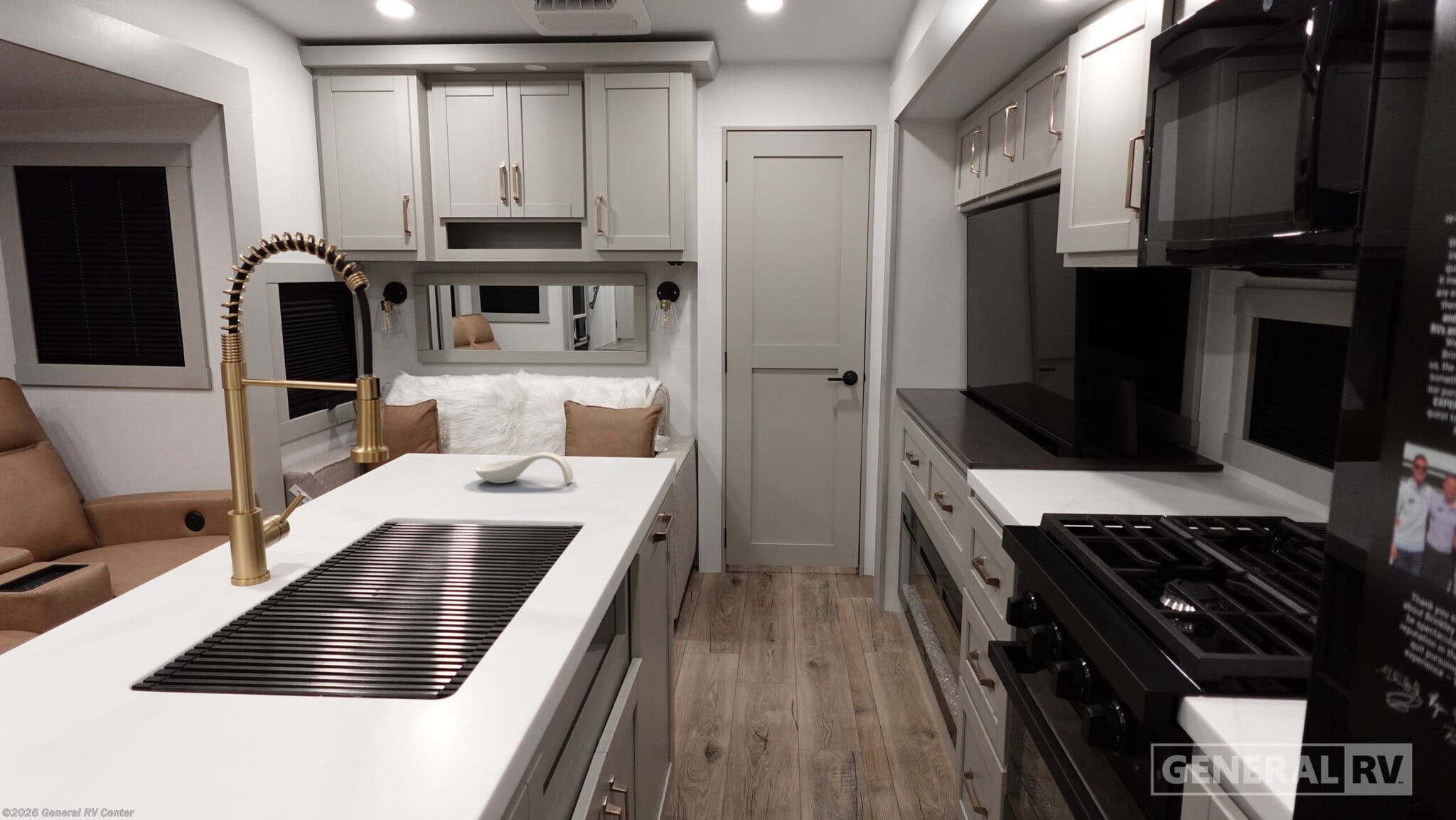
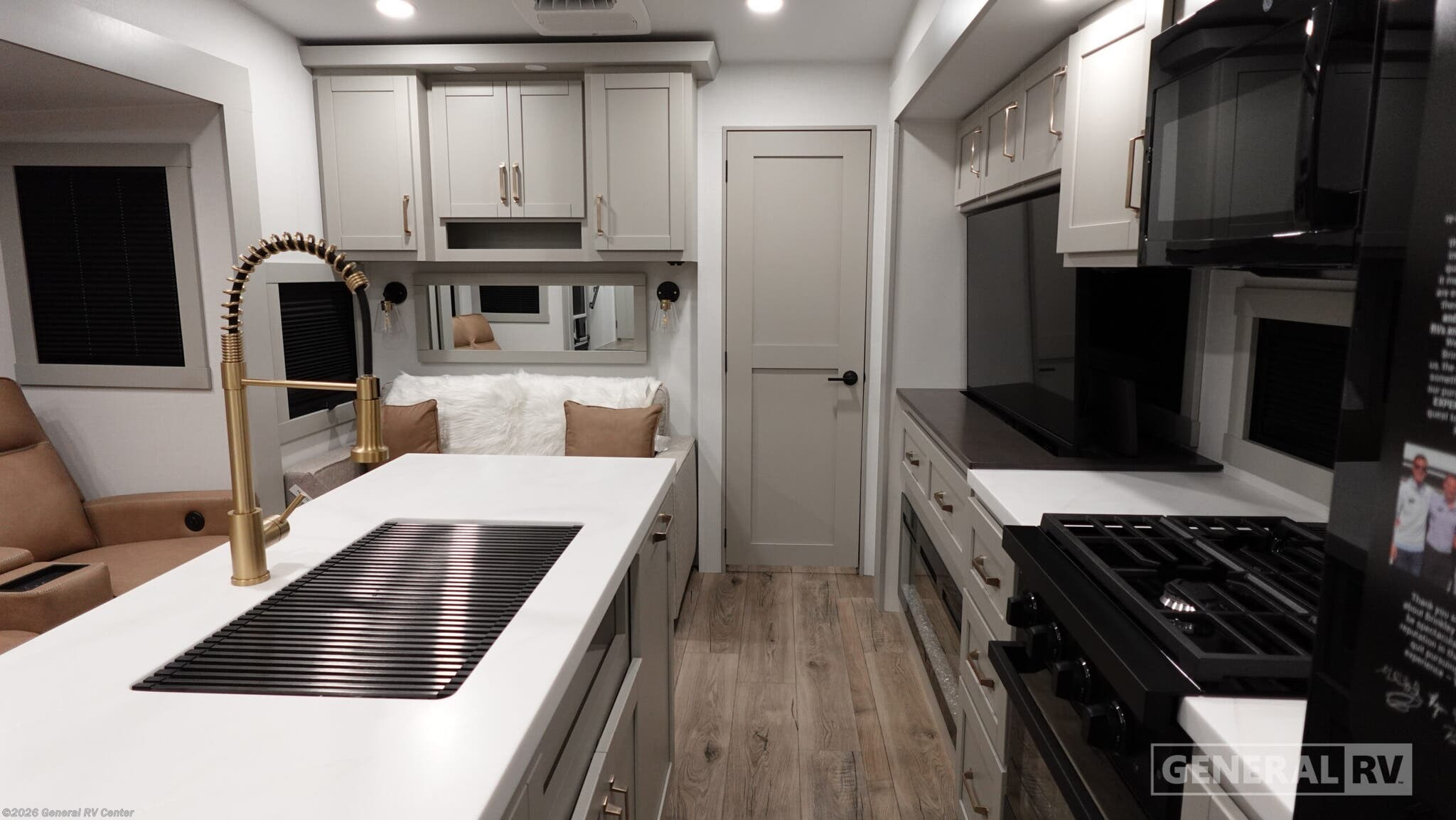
- spoon rest [474,451,574,484]
